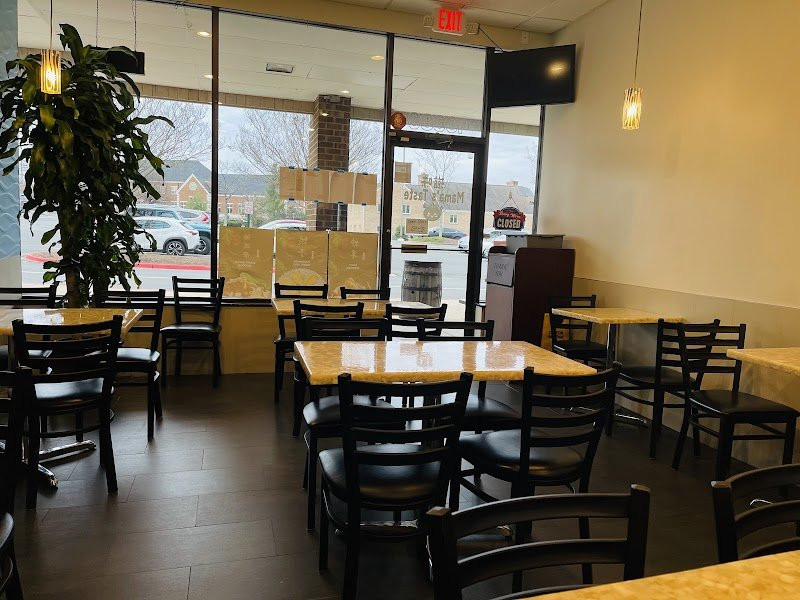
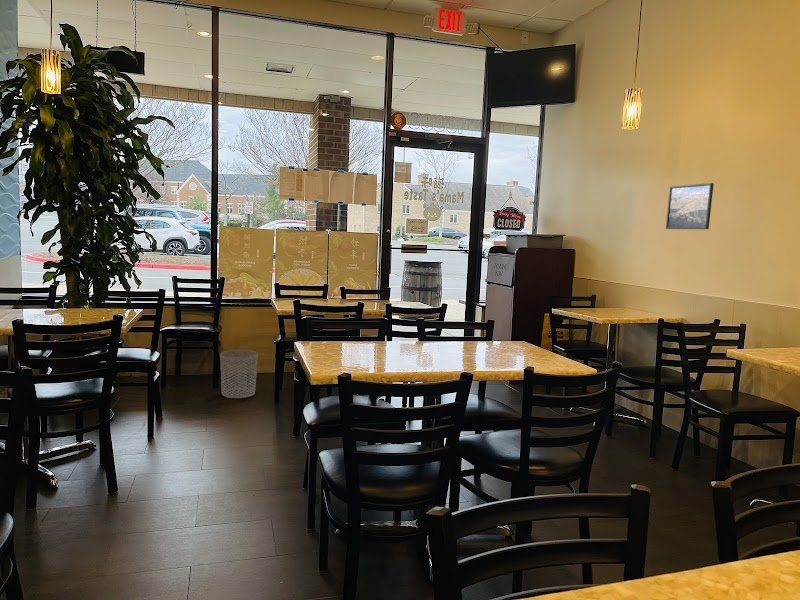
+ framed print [665,182,715,230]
+ waste bin [219,349,259,399]
